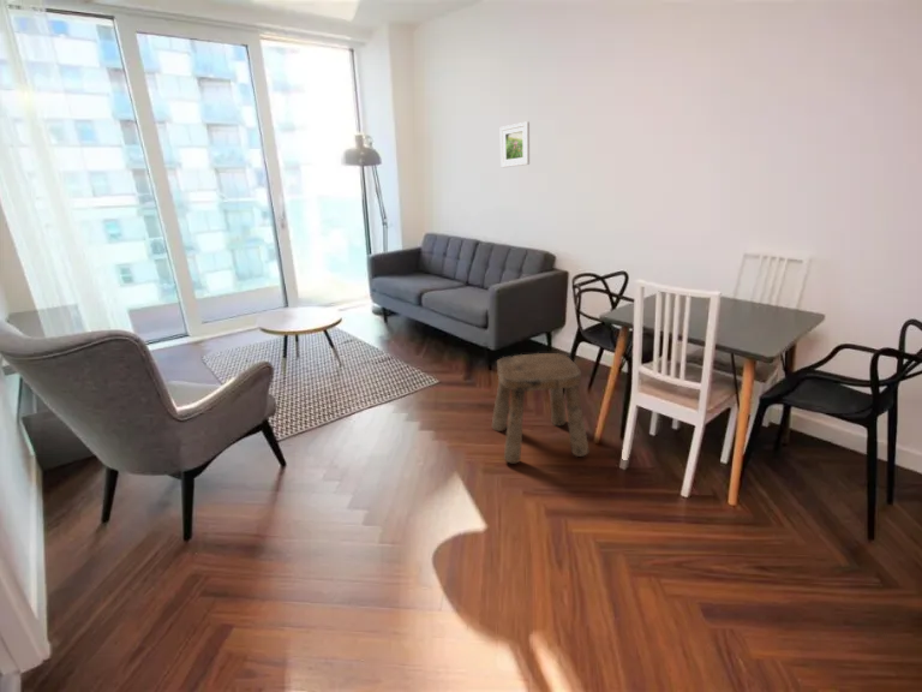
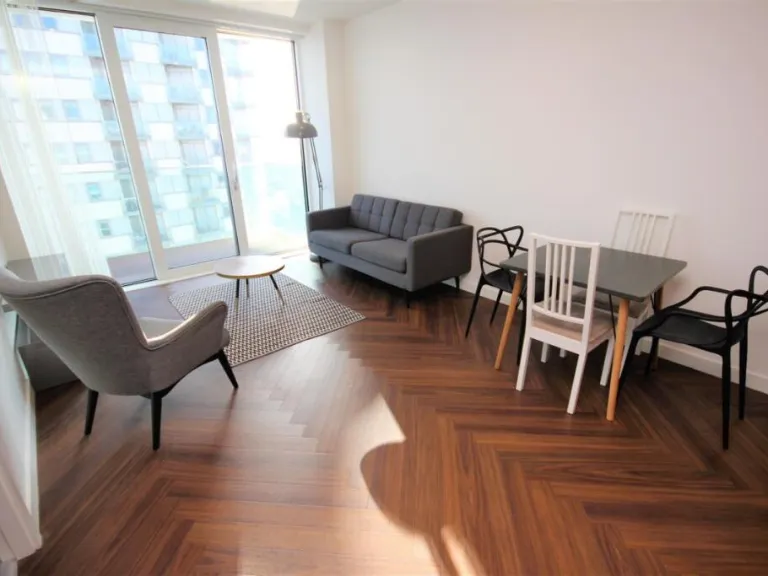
- stool [491,352,589,464]
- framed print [499,120,531,168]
